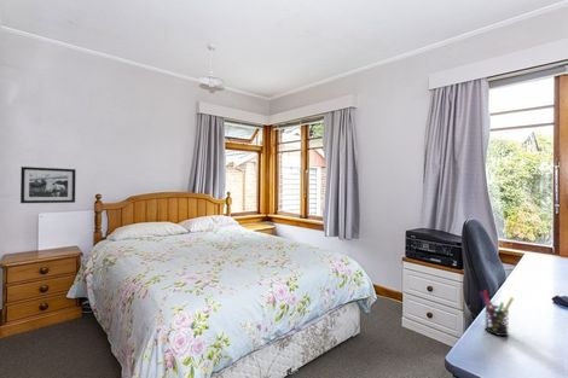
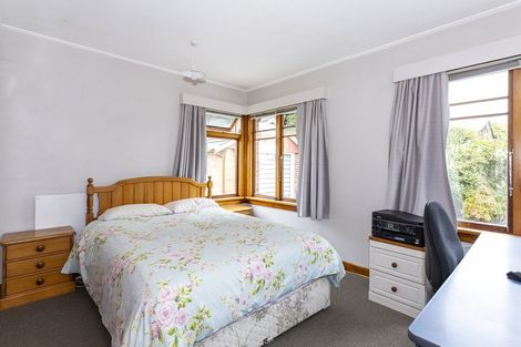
- pen holder [477,290,515,337]
- picture frame [19,165,77,204]
